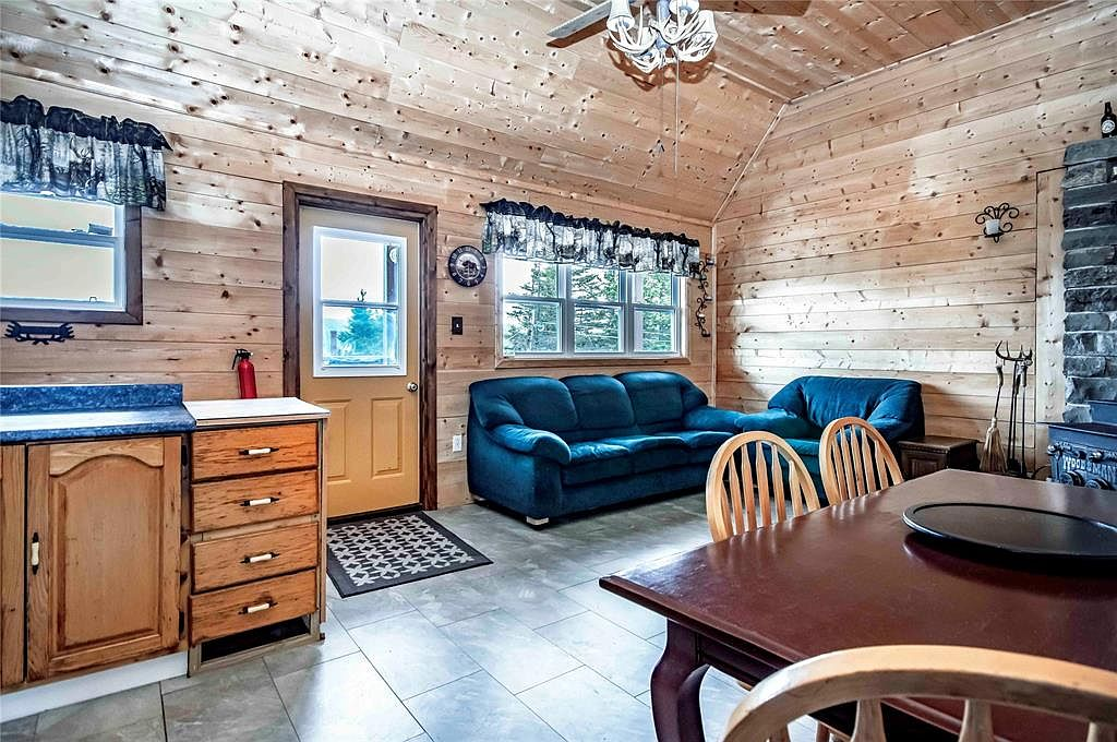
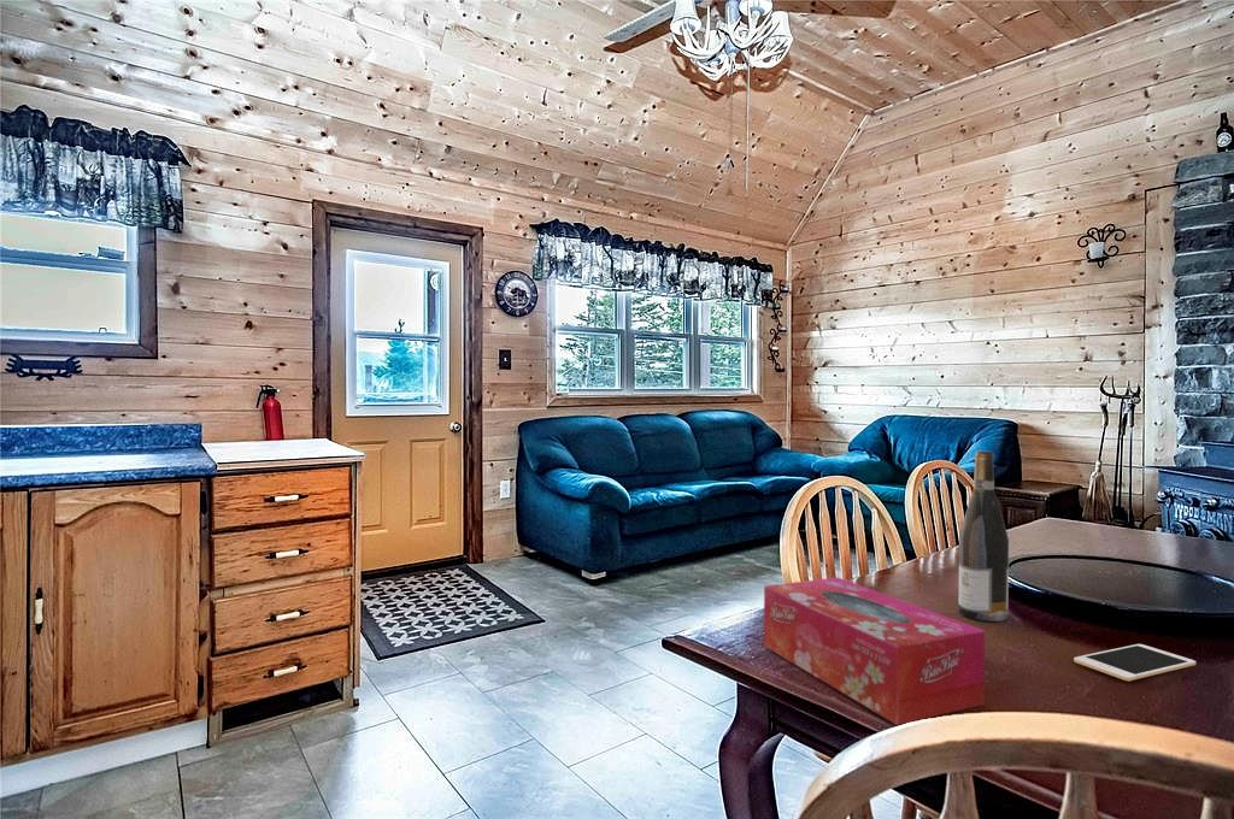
+ tissue box [763,576,986,726]
+ cell phone [1073,643,1197,682]
+ wine bottle [957,449,1010,623]
